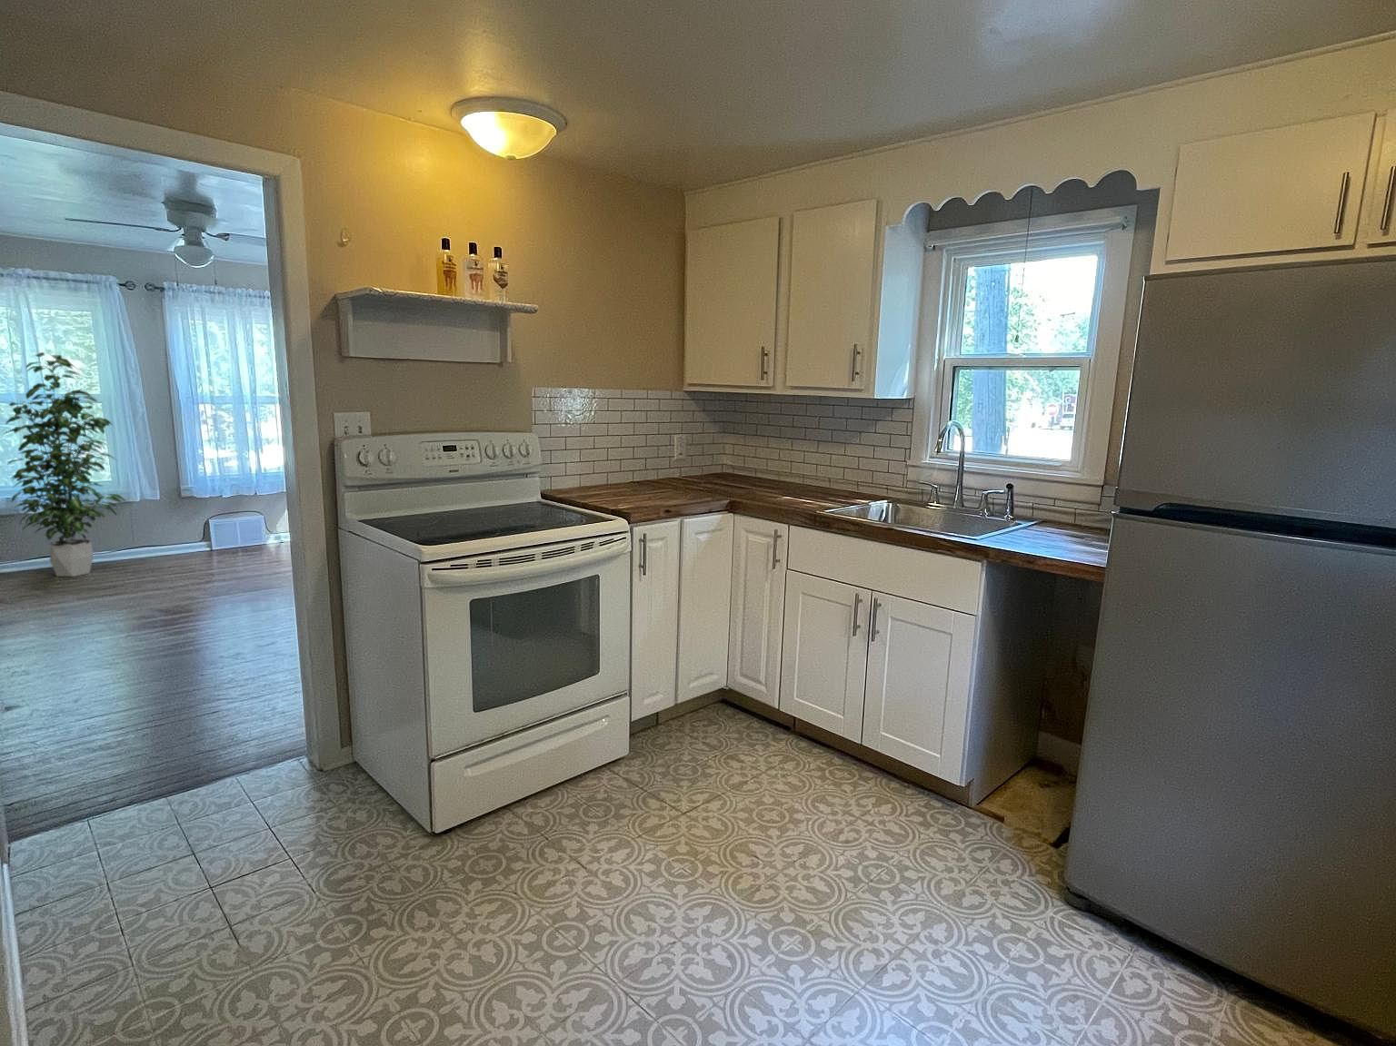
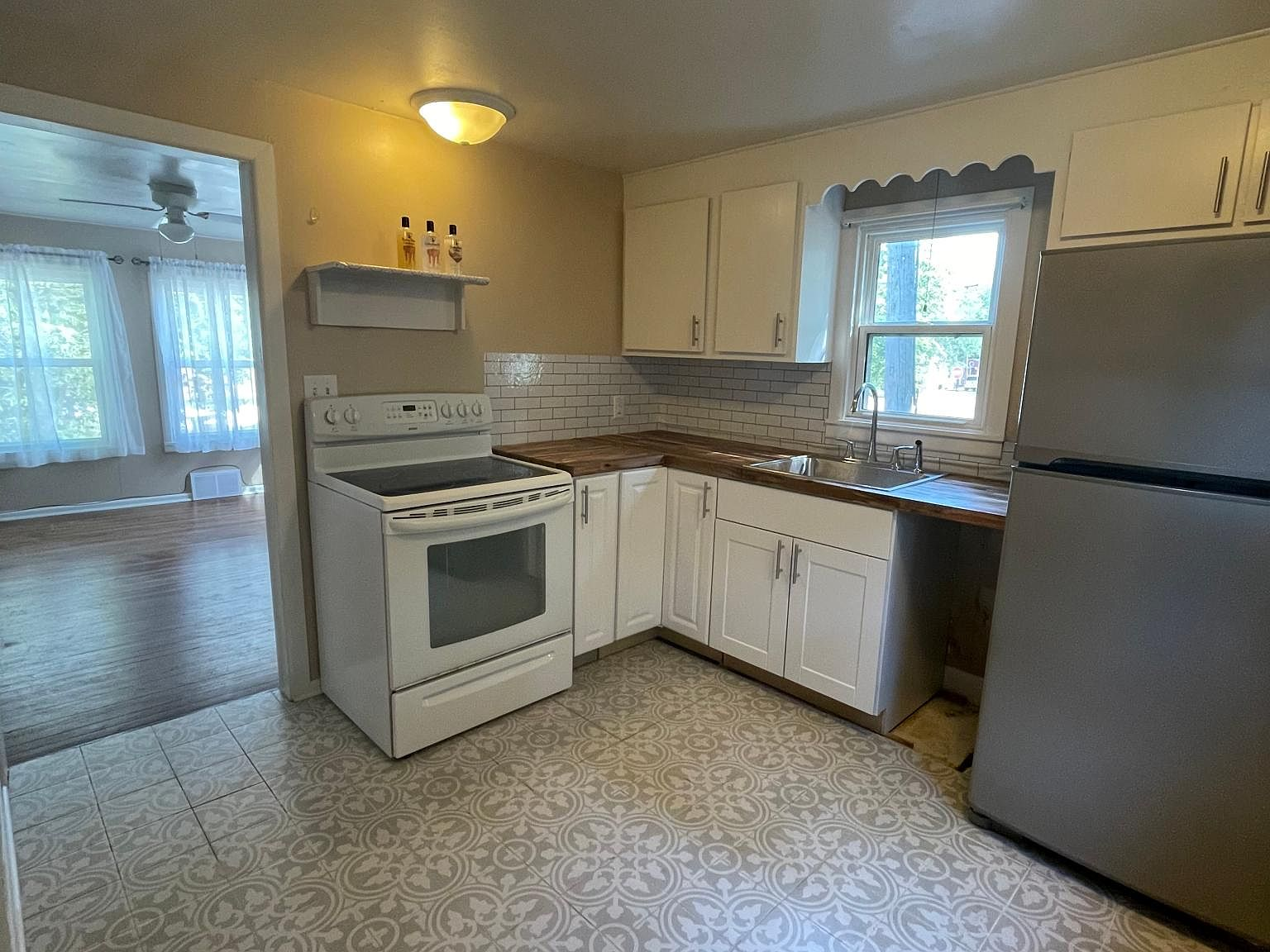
- indoor plant [2,352,128,578]
